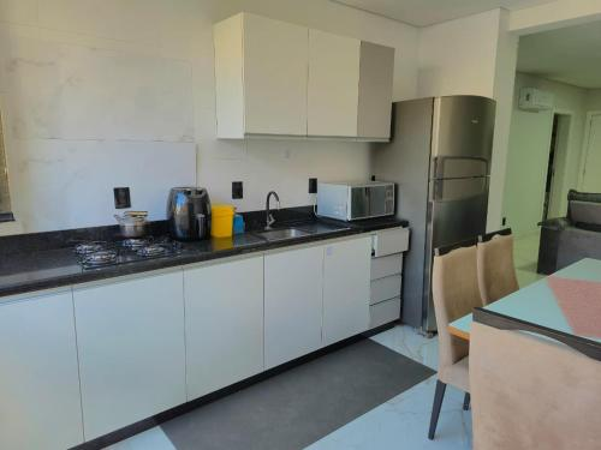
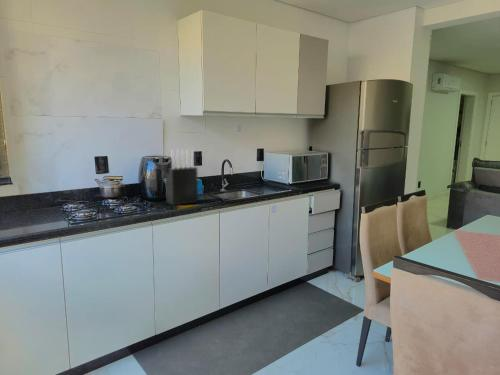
+ knife block [165,148,199,206]
